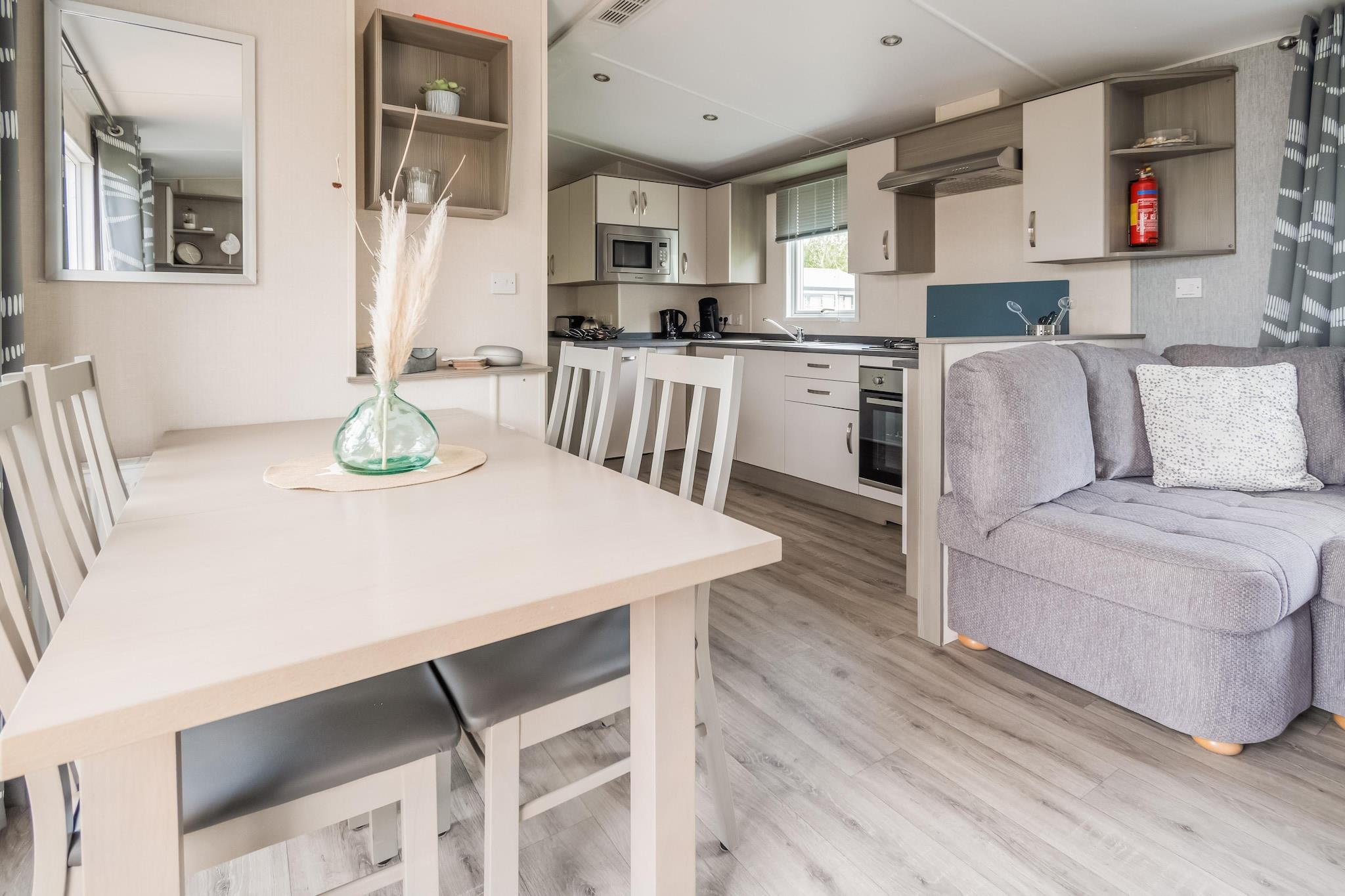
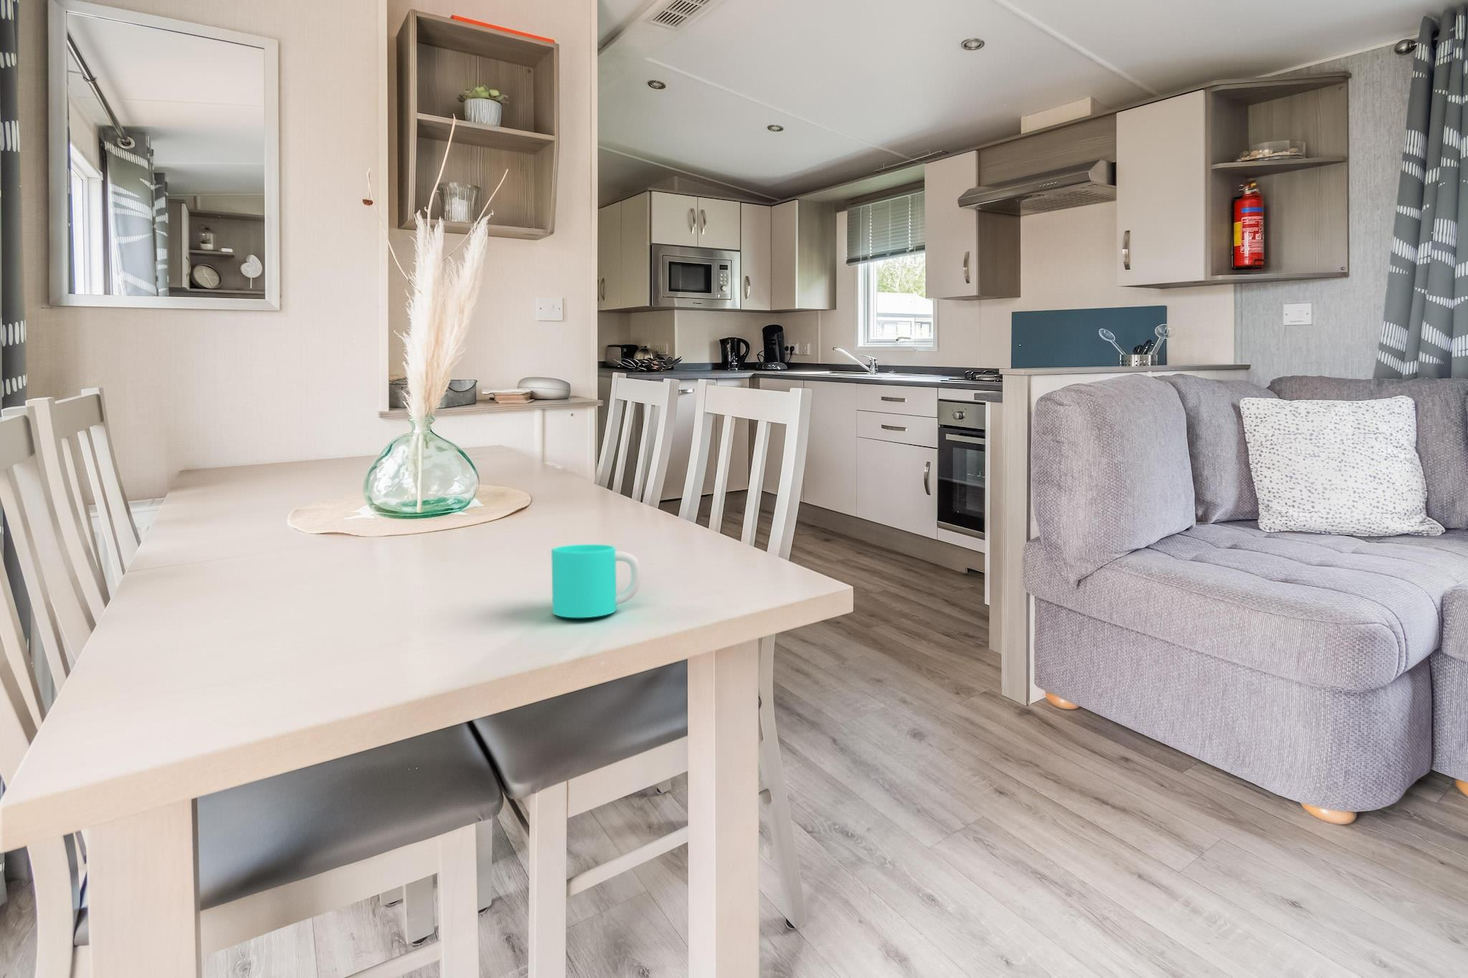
+ cup [550,544,642,618]
